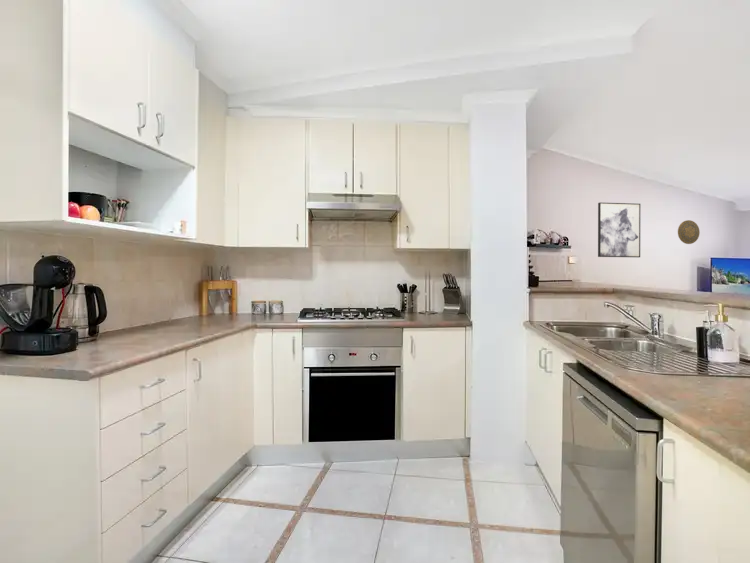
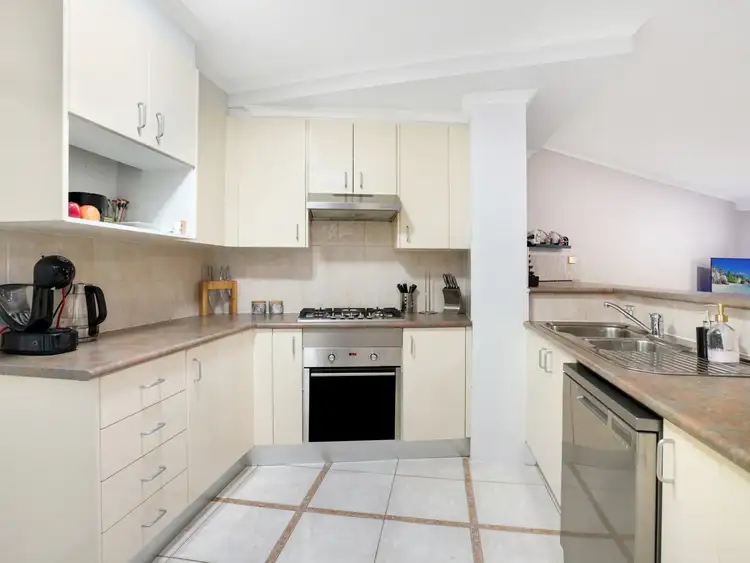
- decorative plate [677,219,701,245]
- wall art [597,201,641,258]
